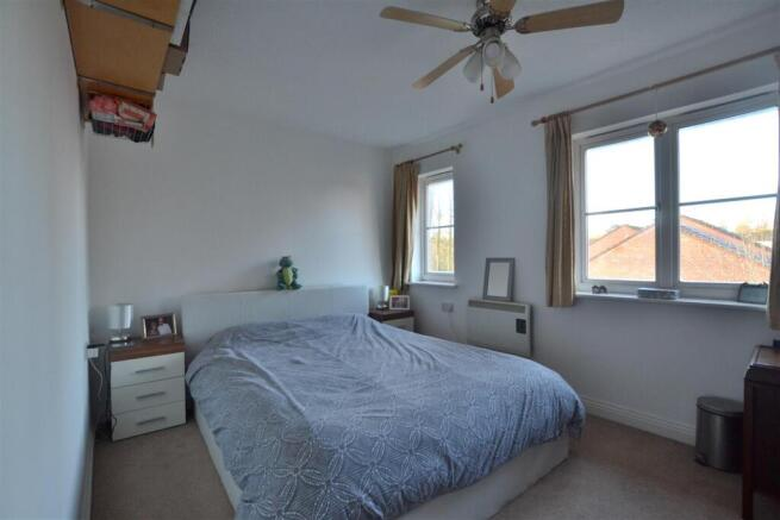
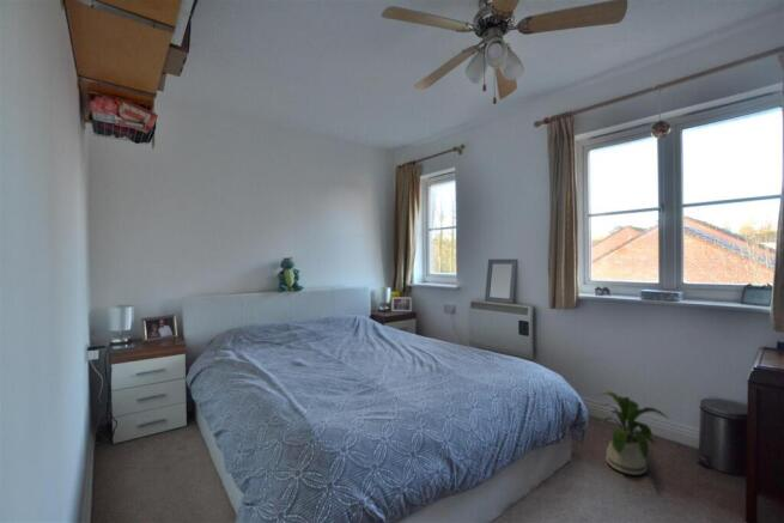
+ house plant [596,390,670,476]
